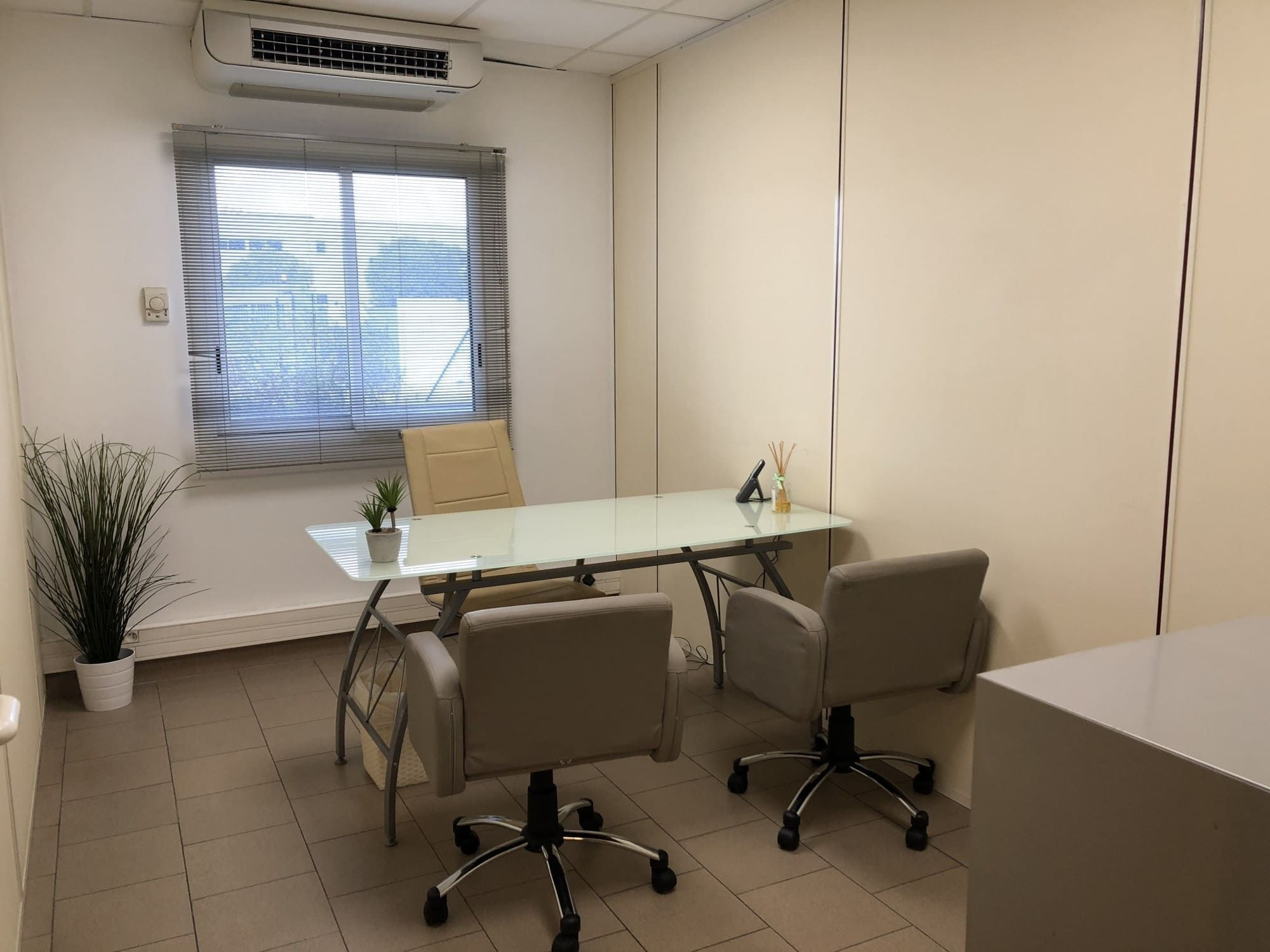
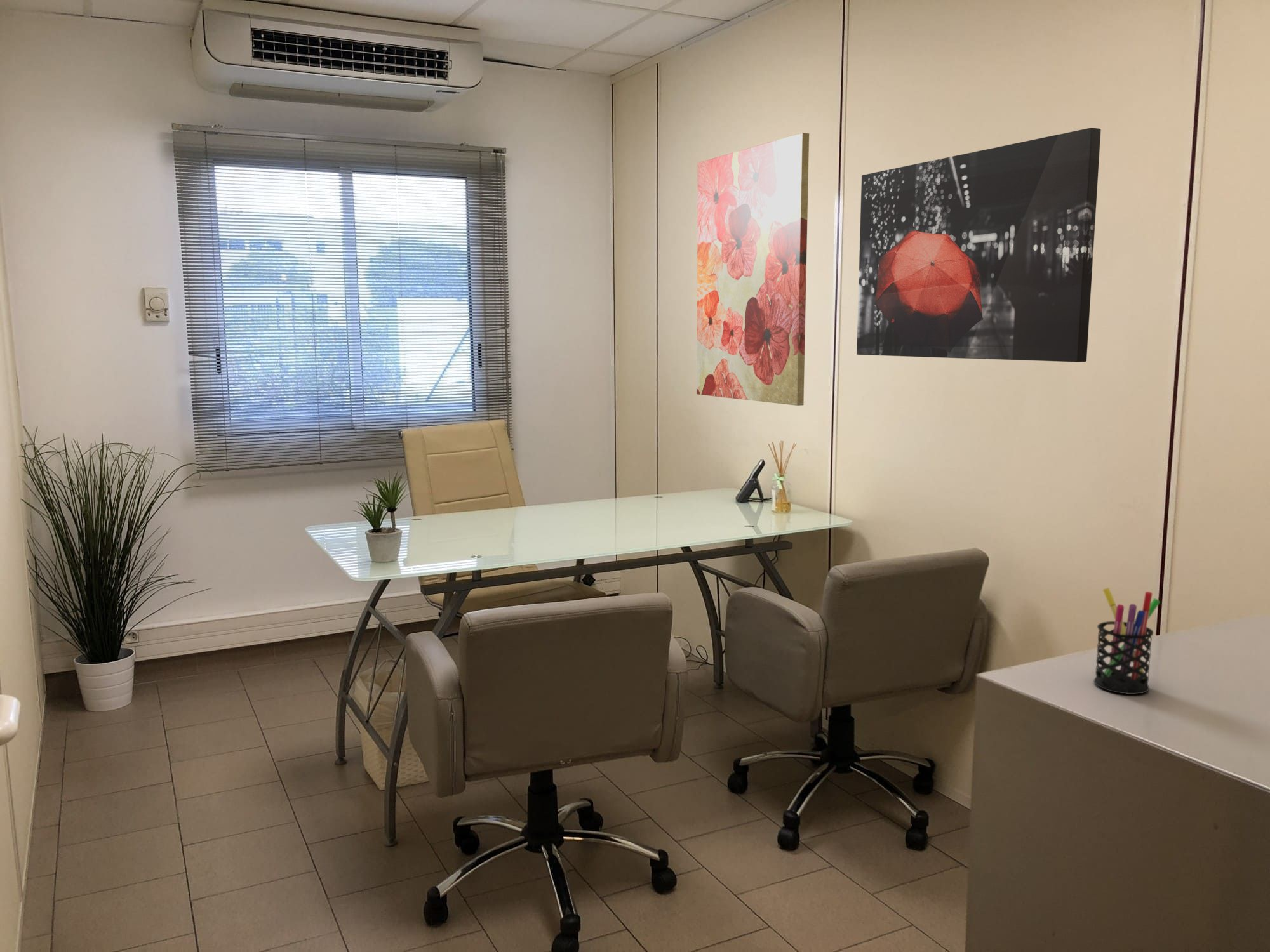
+ pen holder [1093,587,1161,695]
+ wall art [856,127,1102,363]
+ wall art [696,132,810,406]
